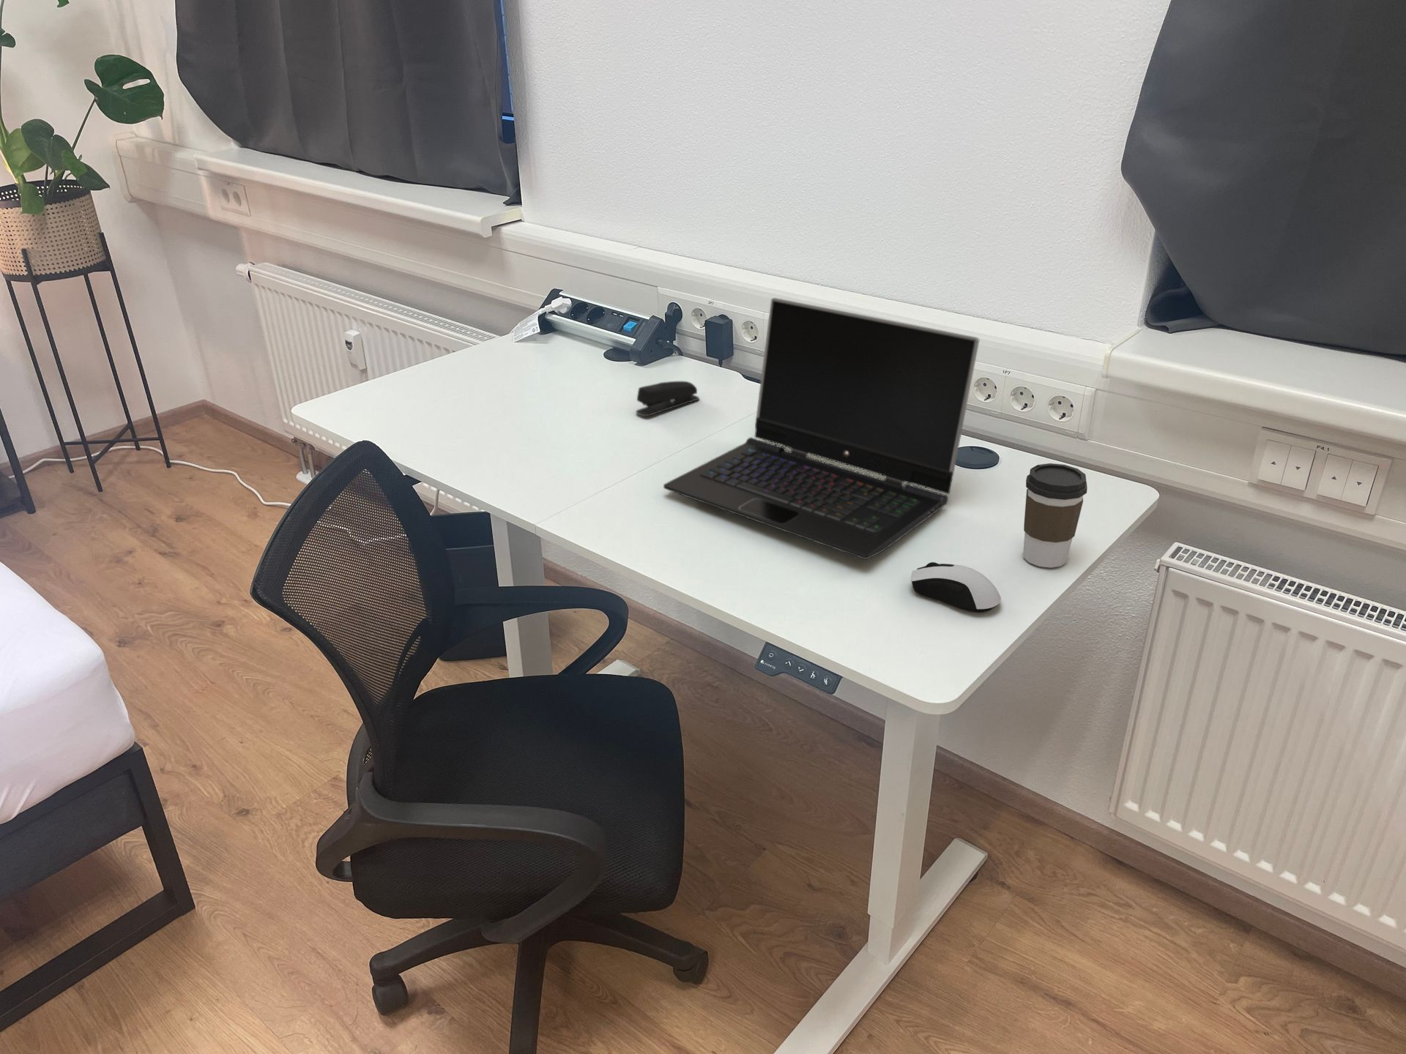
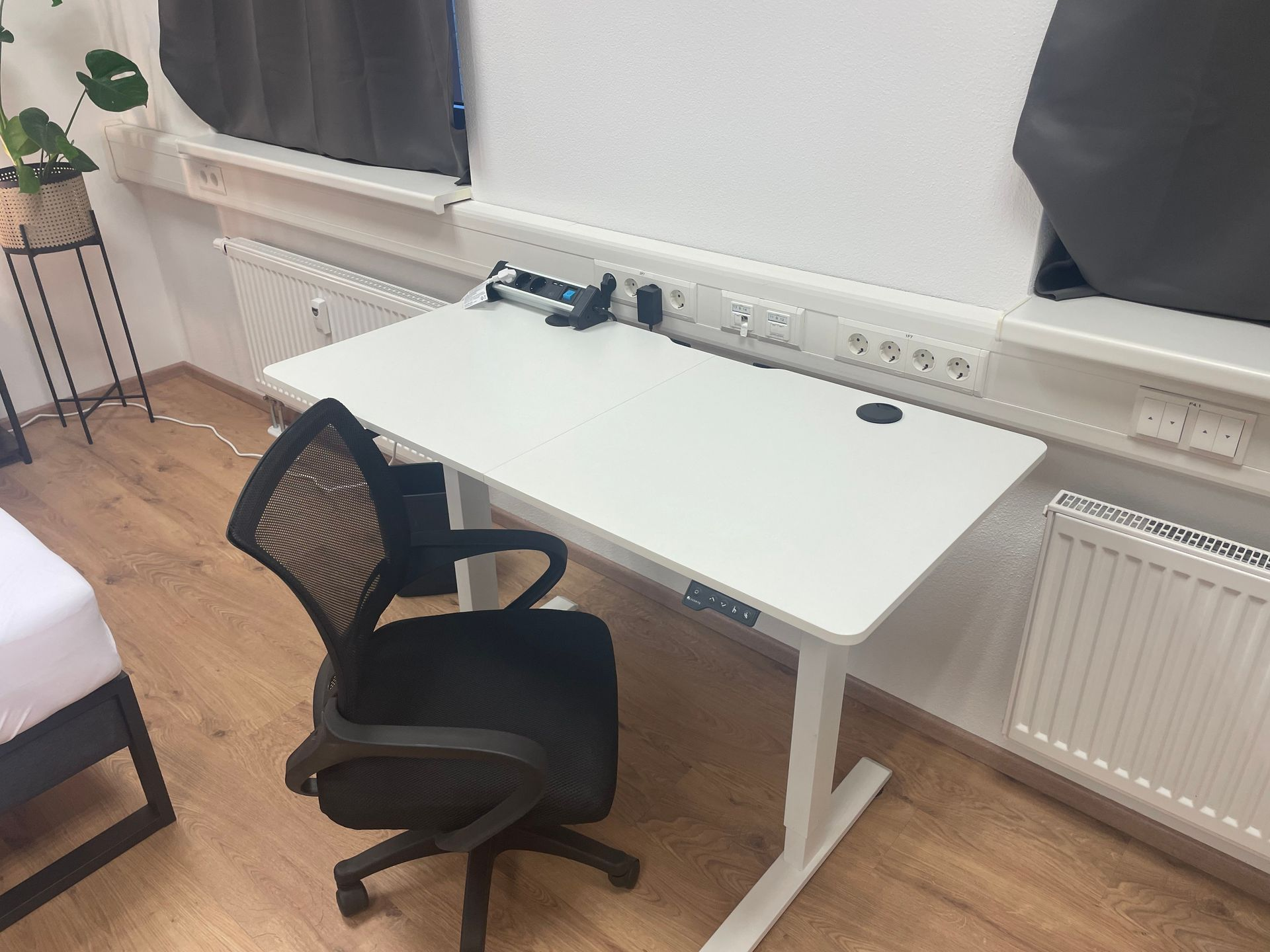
- stapler [634,381,700,417]
- coffee cup [1022,463,1088,569]
- laptop computer [663,297,980,560]
- computer mouse [910,561,1002,613]
